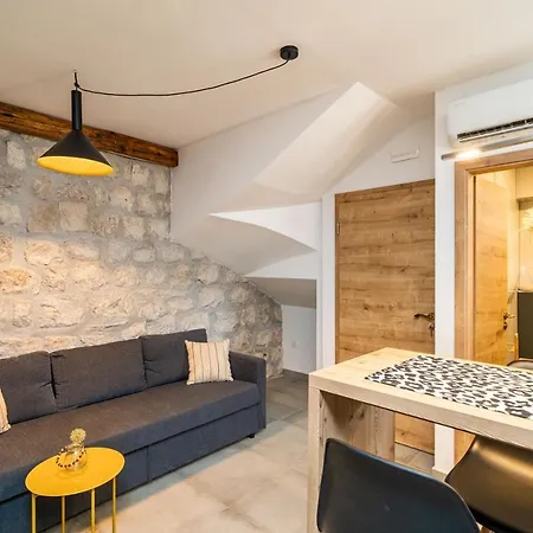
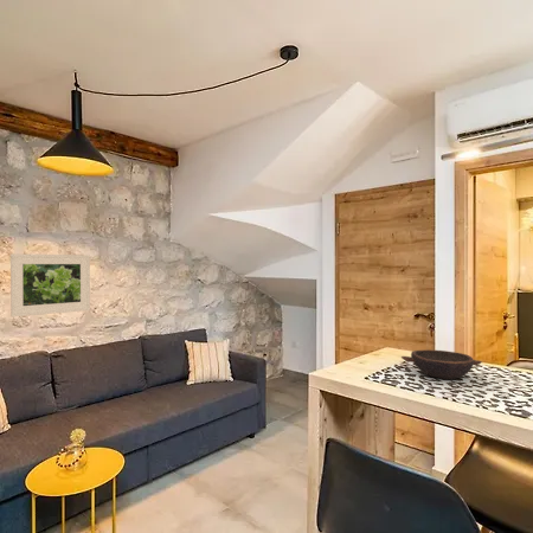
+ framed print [9,252,91,319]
+ bowl [400,348,483,380]
